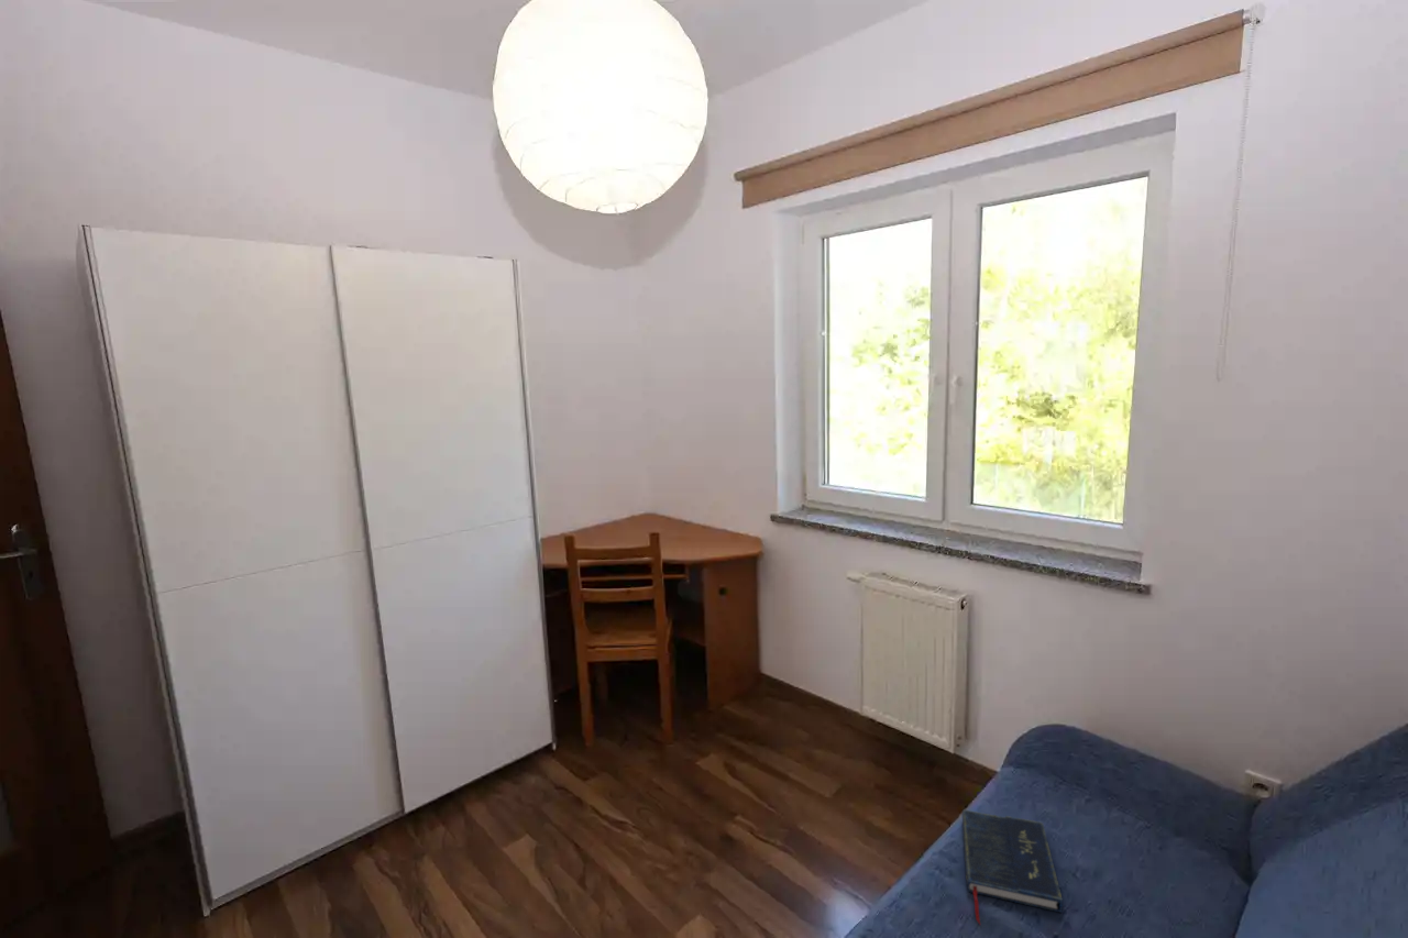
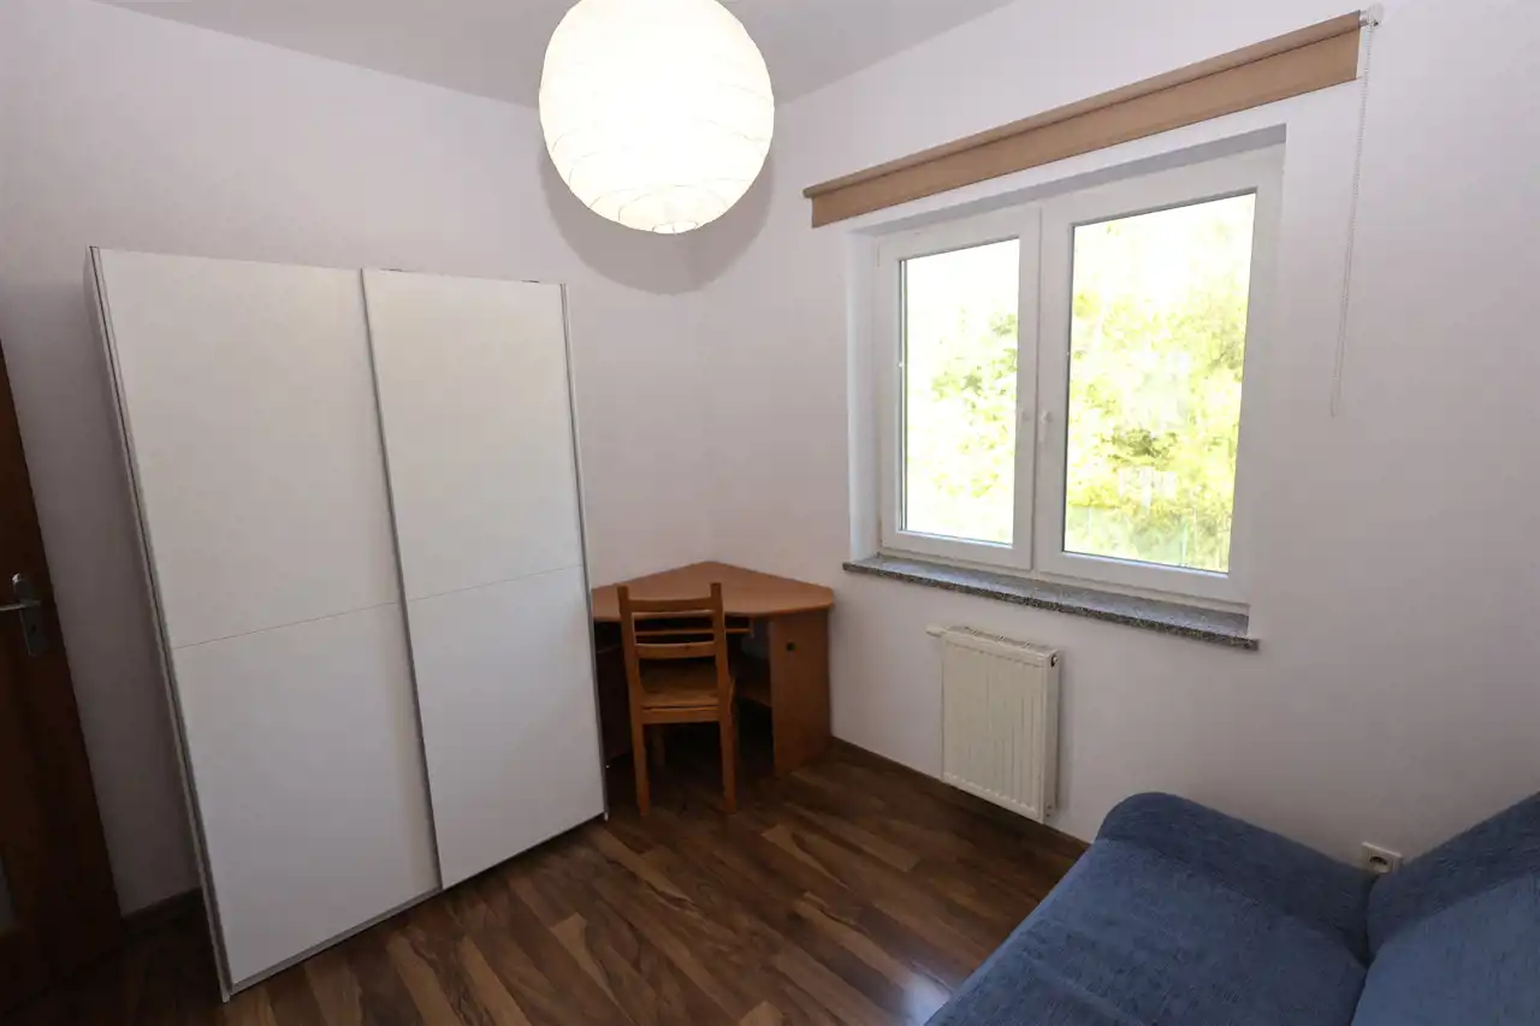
- book [961,809,1064,926]
